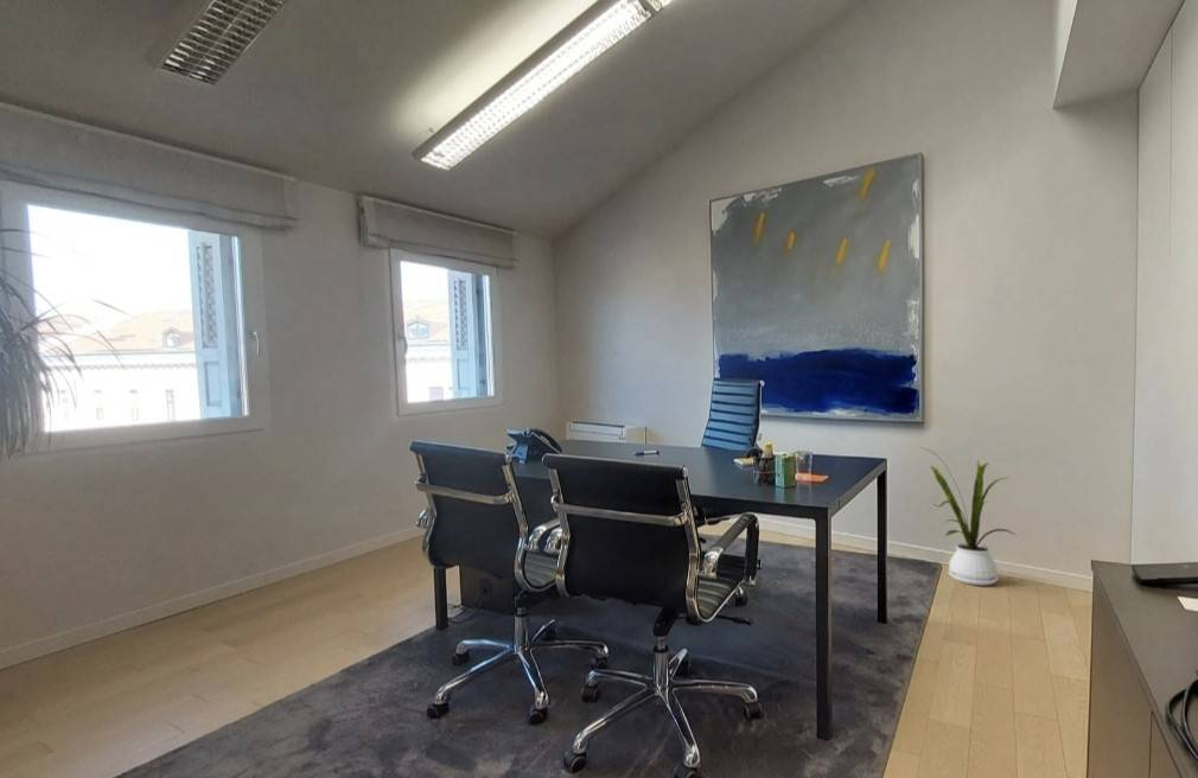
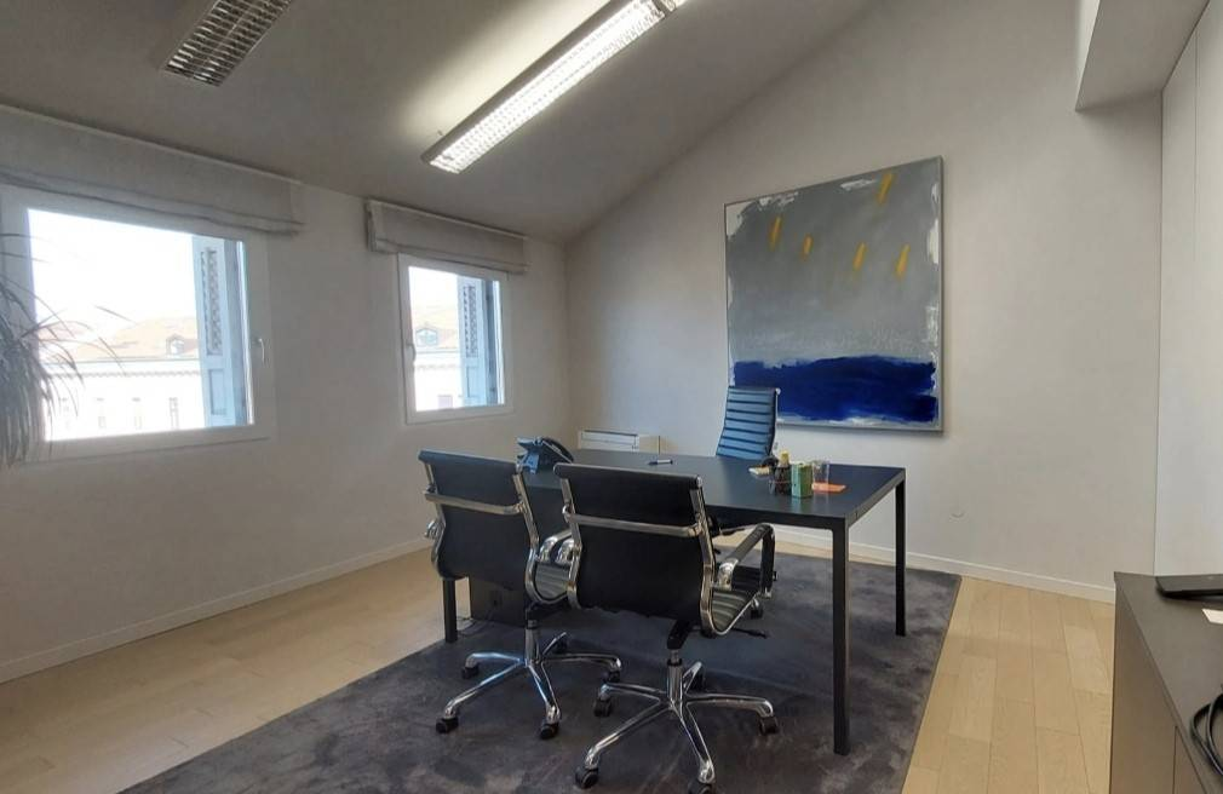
- house plant [918,446,1020,586]
